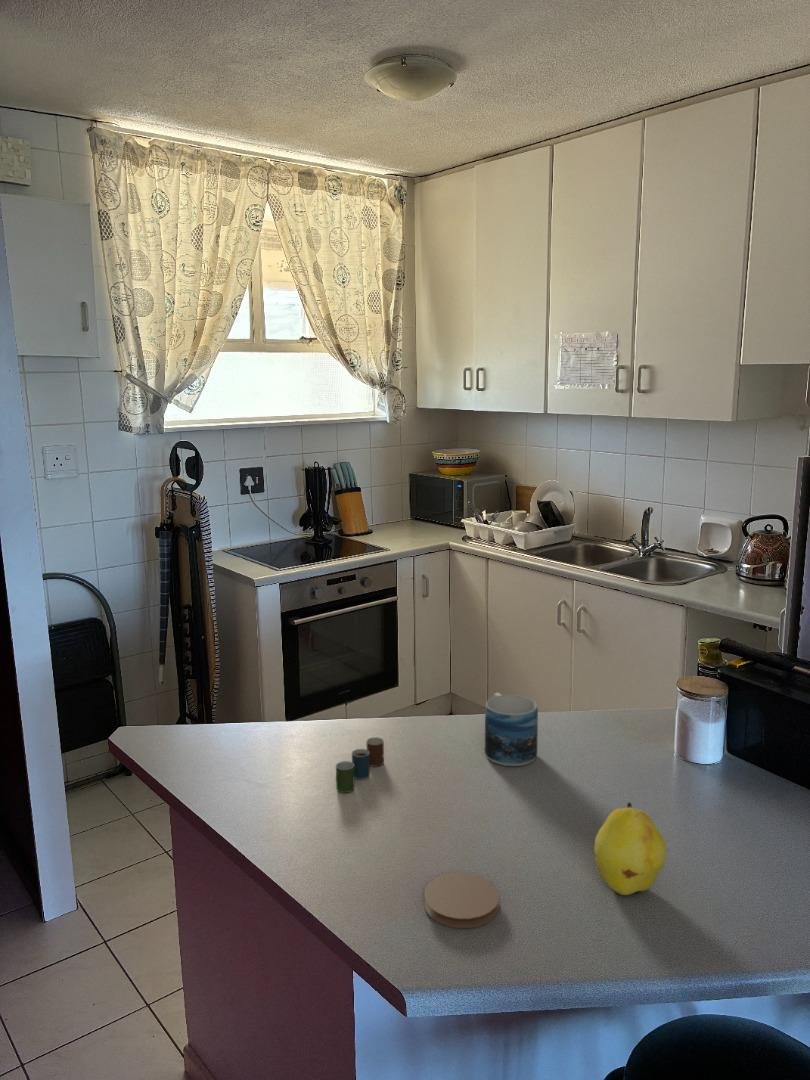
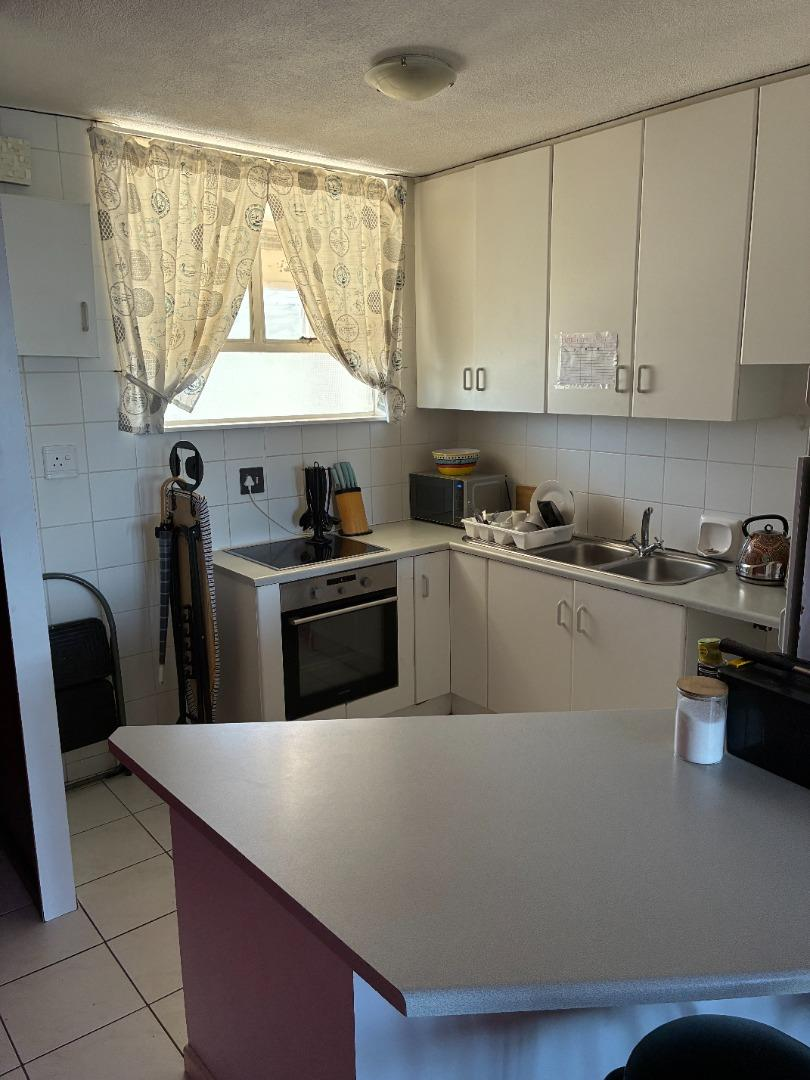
- coaster [423,871,500,929]
- mug [484,692,539,767]
- fruit [593,801,667,896]
- cup [335,736,385,794]
